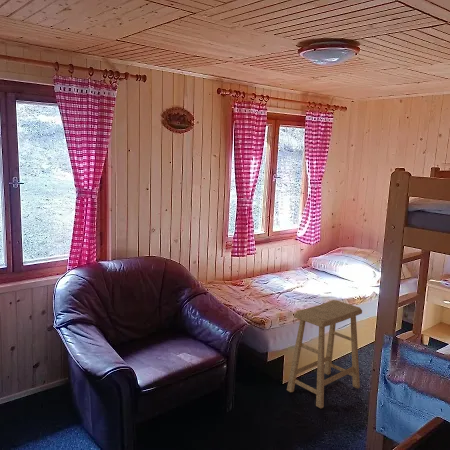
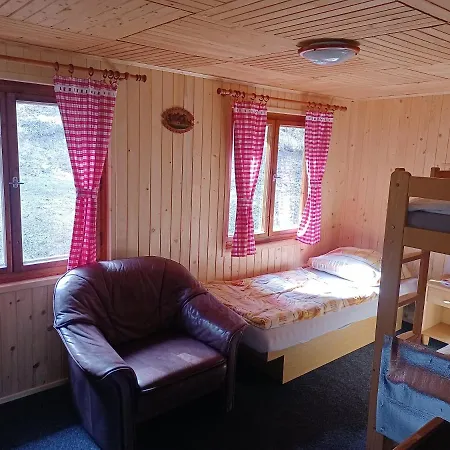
- stool [286,299,363,409]
